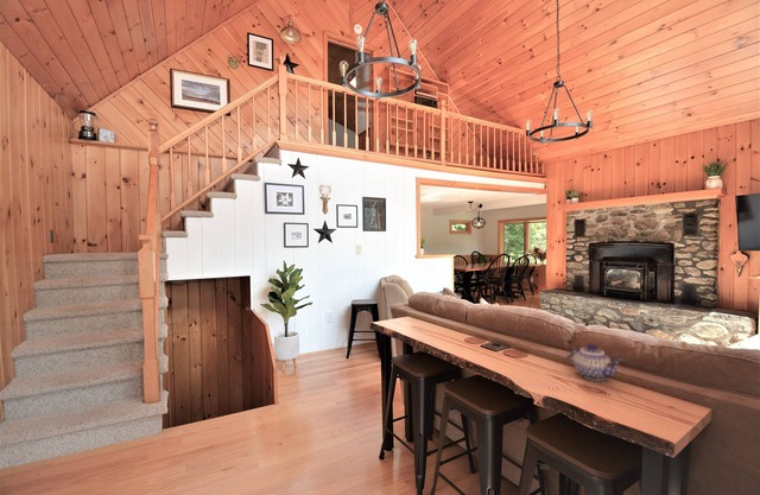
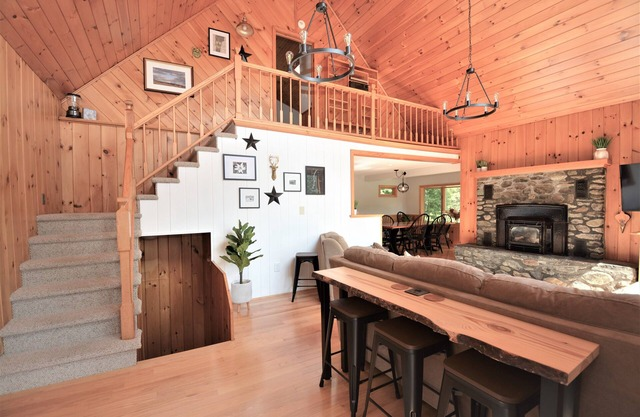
- teapot [565,342,625,382]
